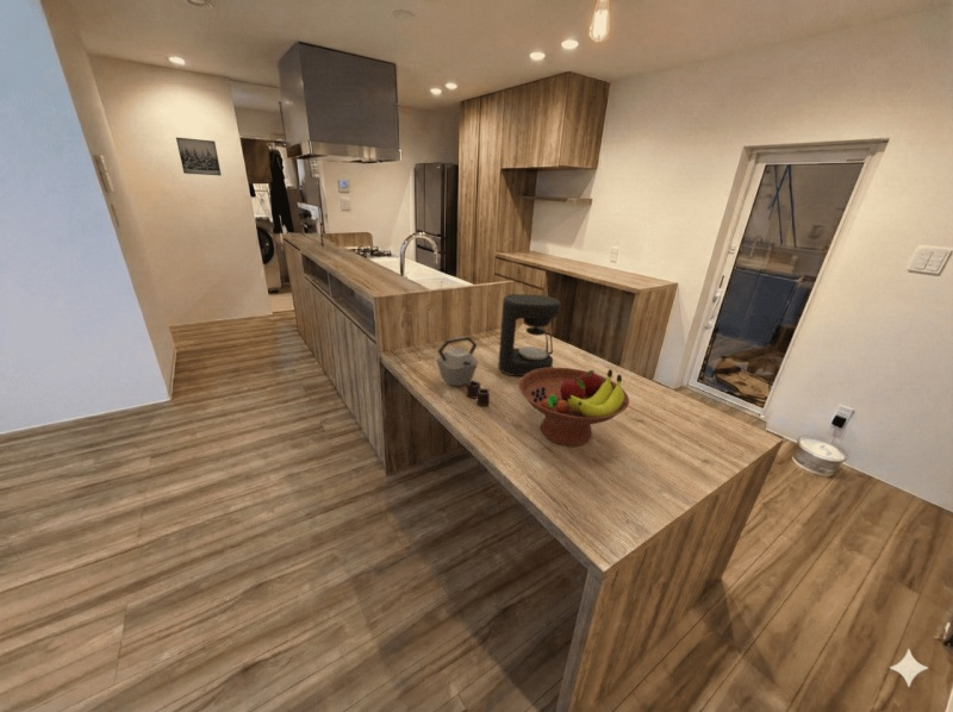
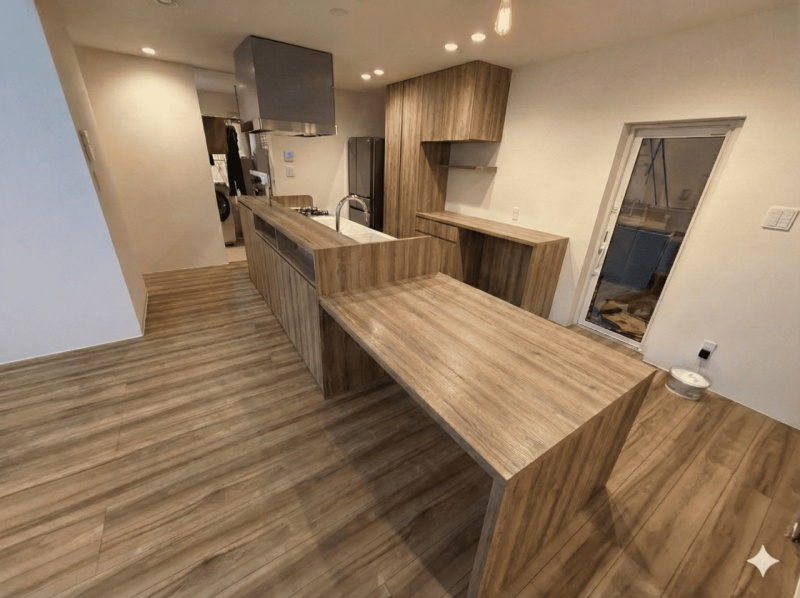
- kettle [435,335,491,407]
- fruit bowl [518,367,630,448]
- wall art [175,136,222,176]
- coffee maker [497,293,562,377]
